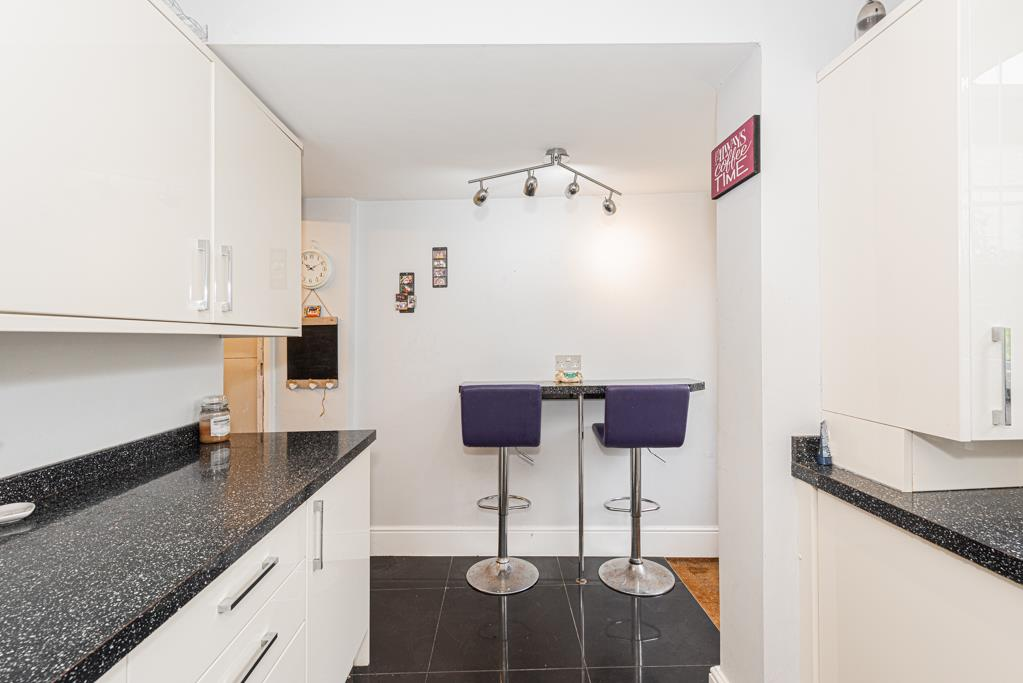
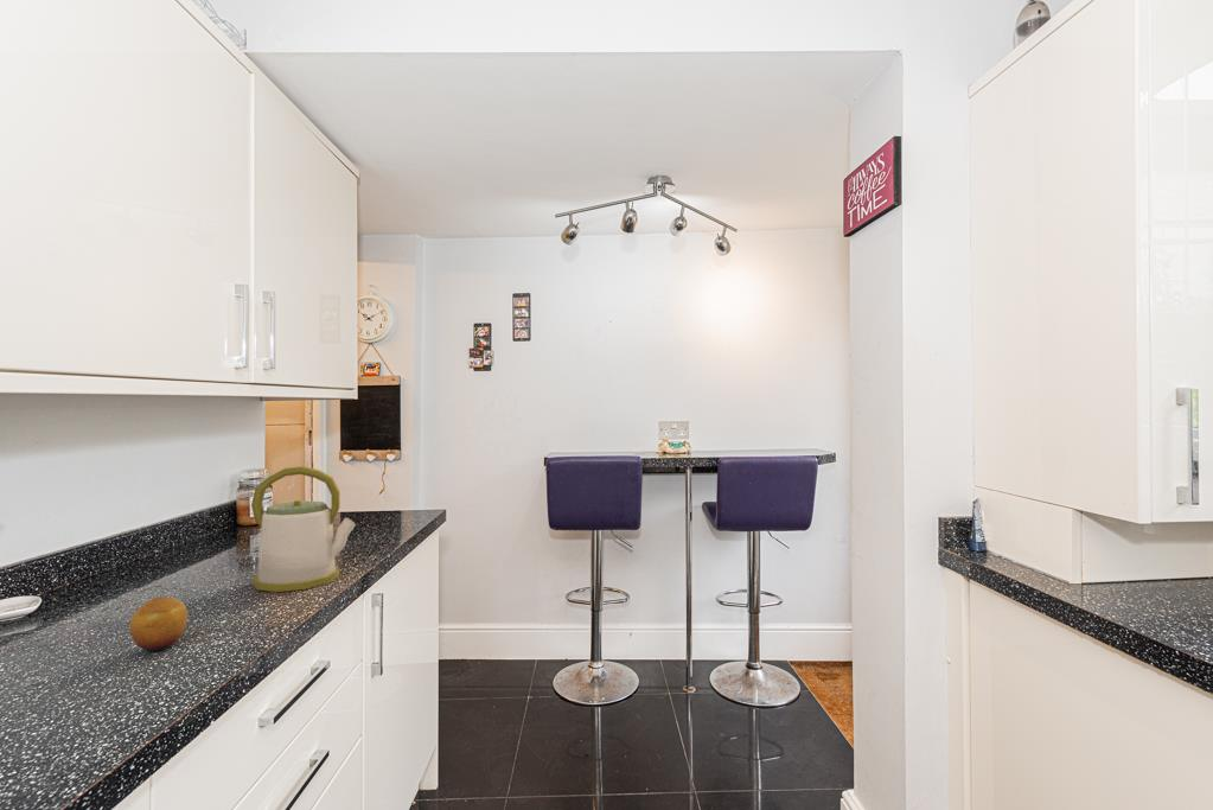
+ kettle [250,465,357,593]
+ fruit [128,595,189,652]
